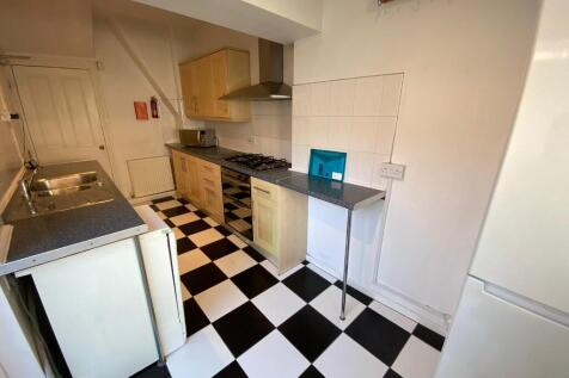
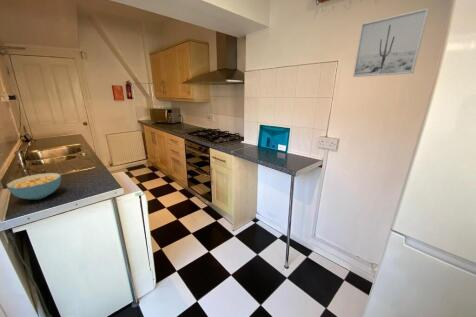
+ cereal bowl [6,172,62,201]
+ wall art [352,7,430,78]
